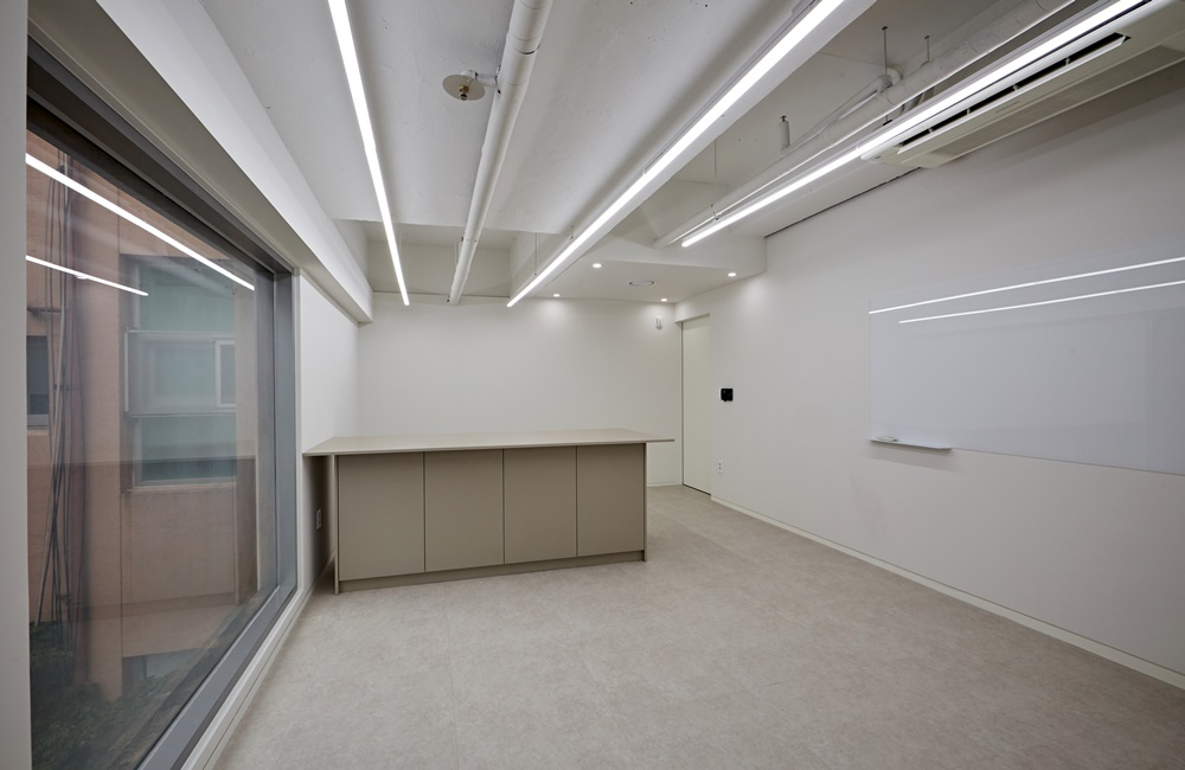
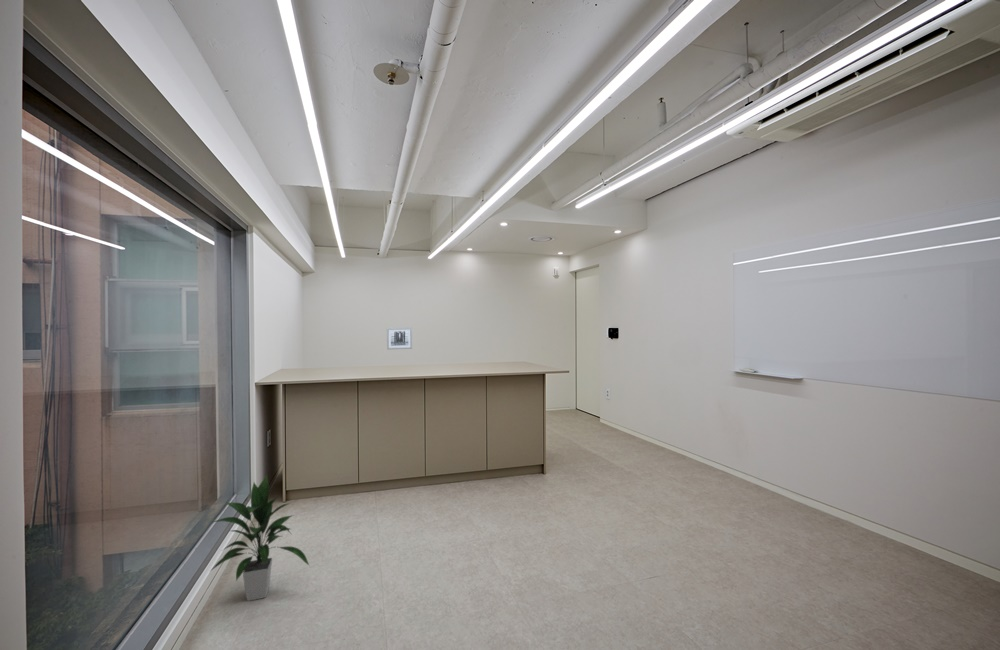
+ indoor plant [208,475,311,602]
+ wall art [386,327,413,350]
